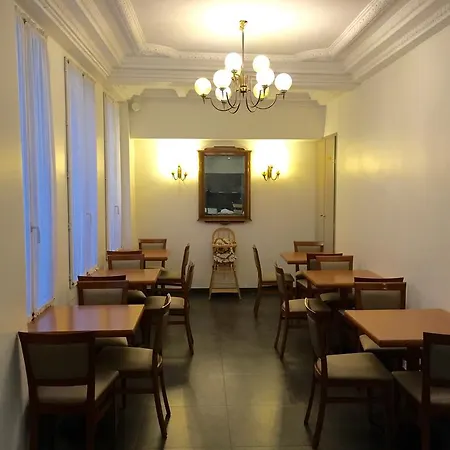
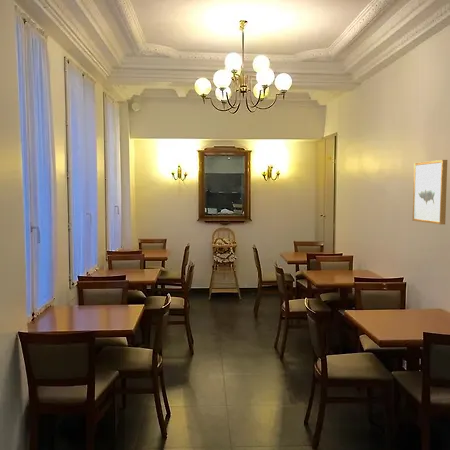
+ wall art [411,159,448,225]
